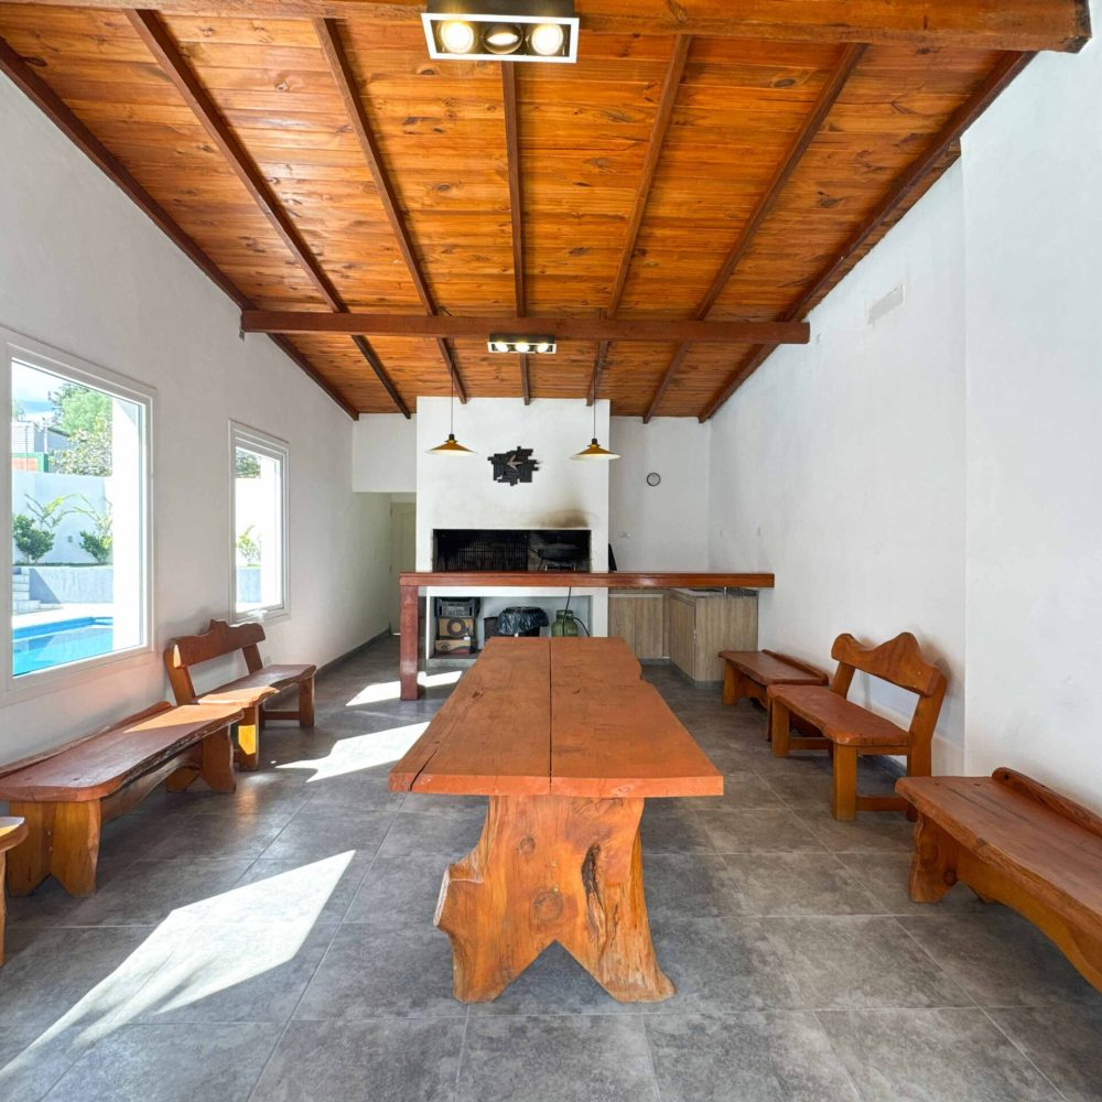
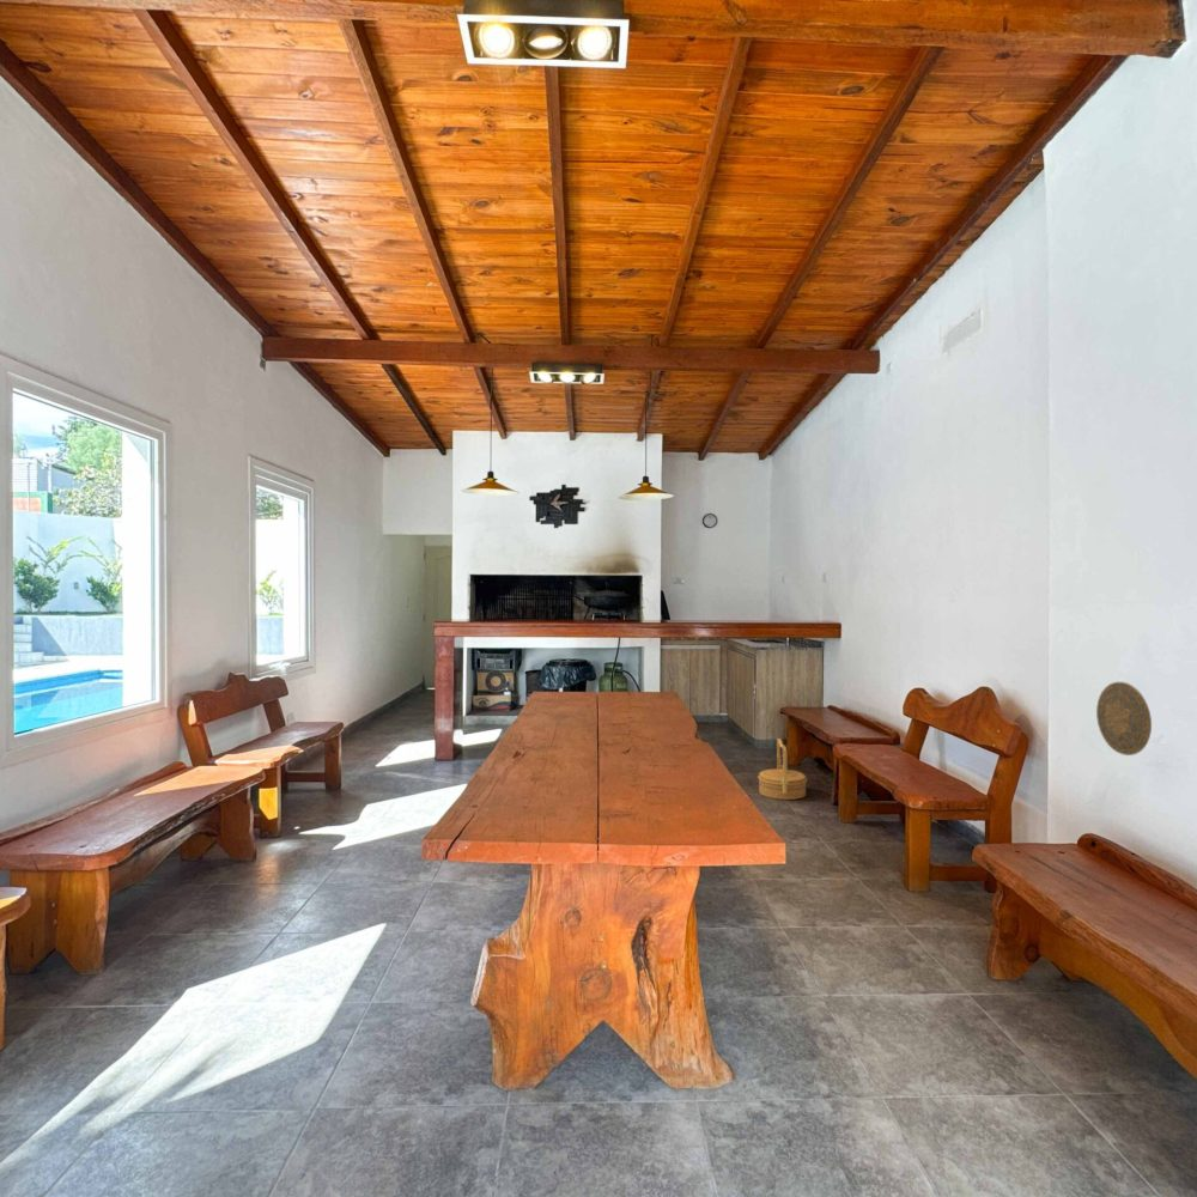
+ basket [757,737,808,801]
+ decorative plate [1095,681,1153,757]
